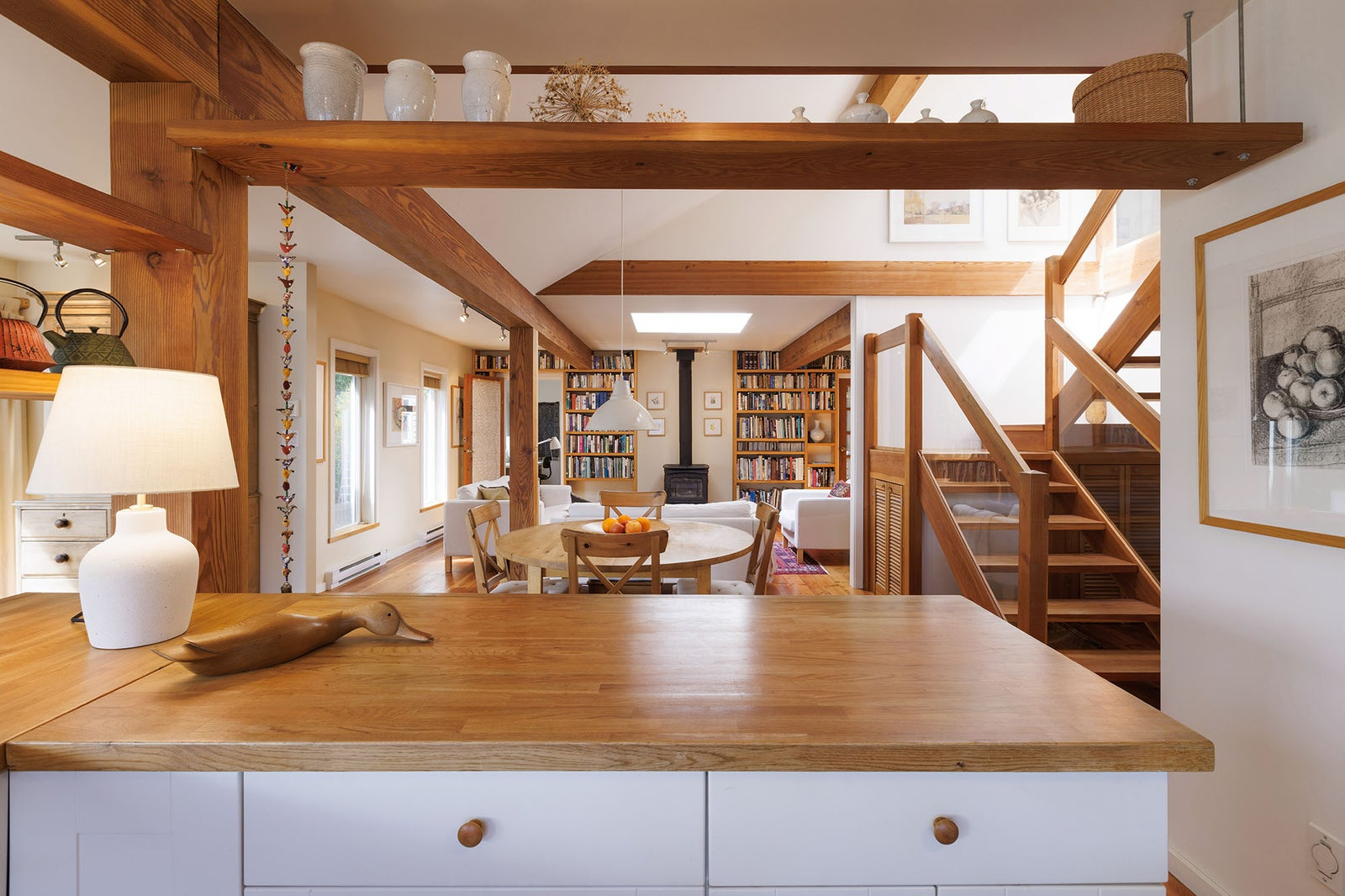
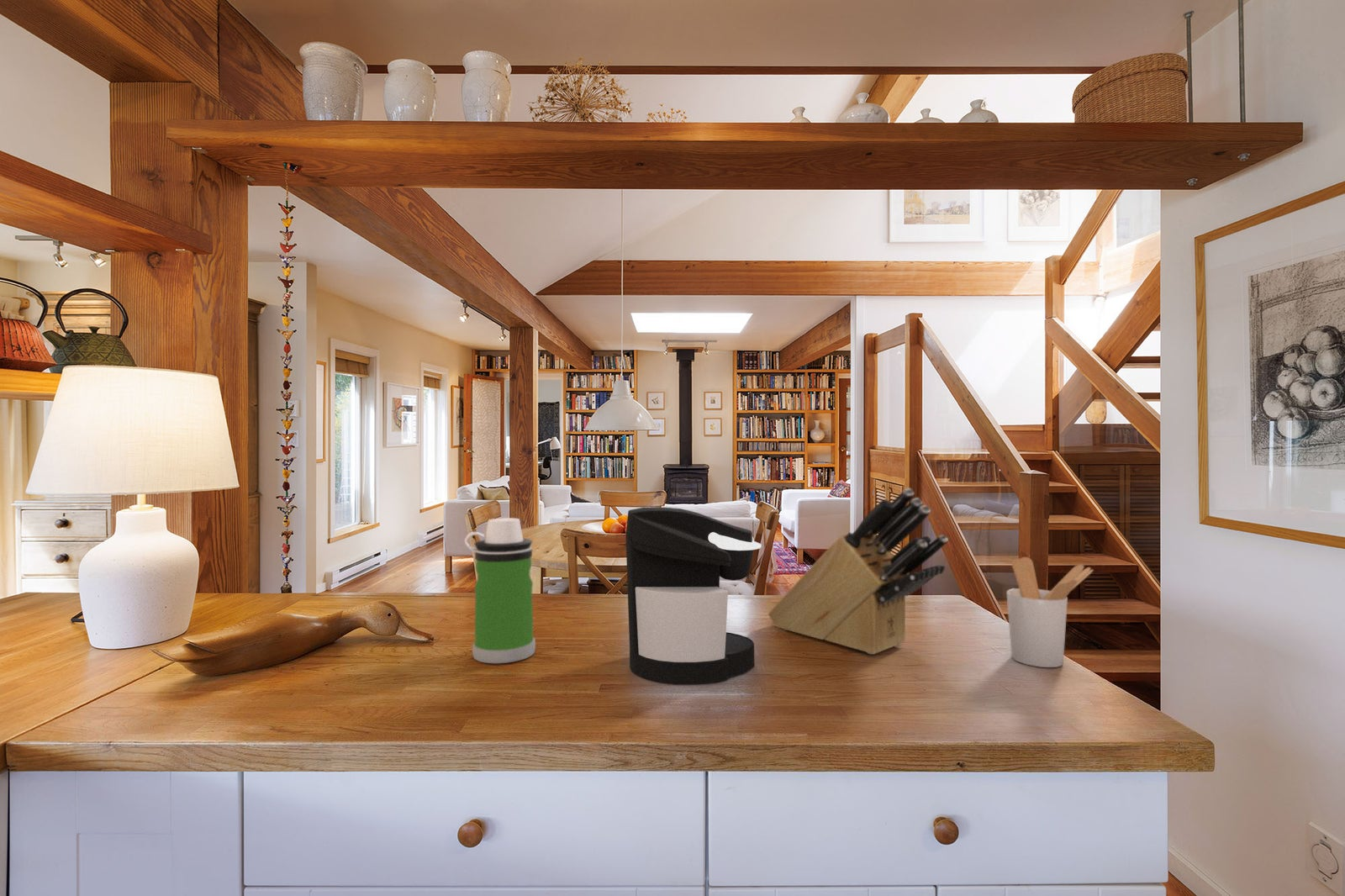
+ coffee maker [625,507,762,684]
+ utensil holder [1005,556,1094,668]
+ water bottle [464,517,536,664]
+ knife block [767,488,949,655]
